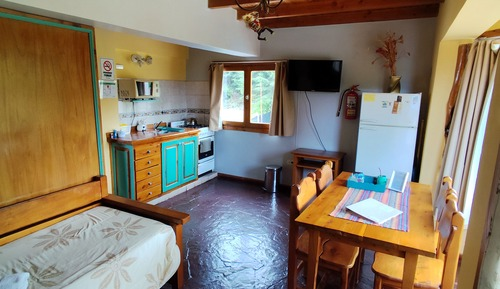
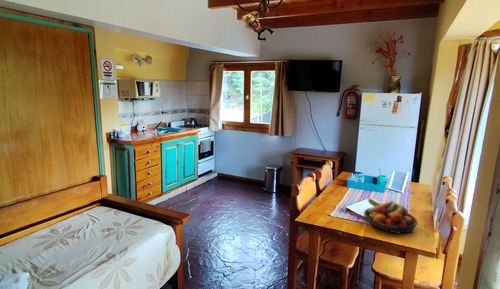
+ fruit bowl [363,197,419,235]
